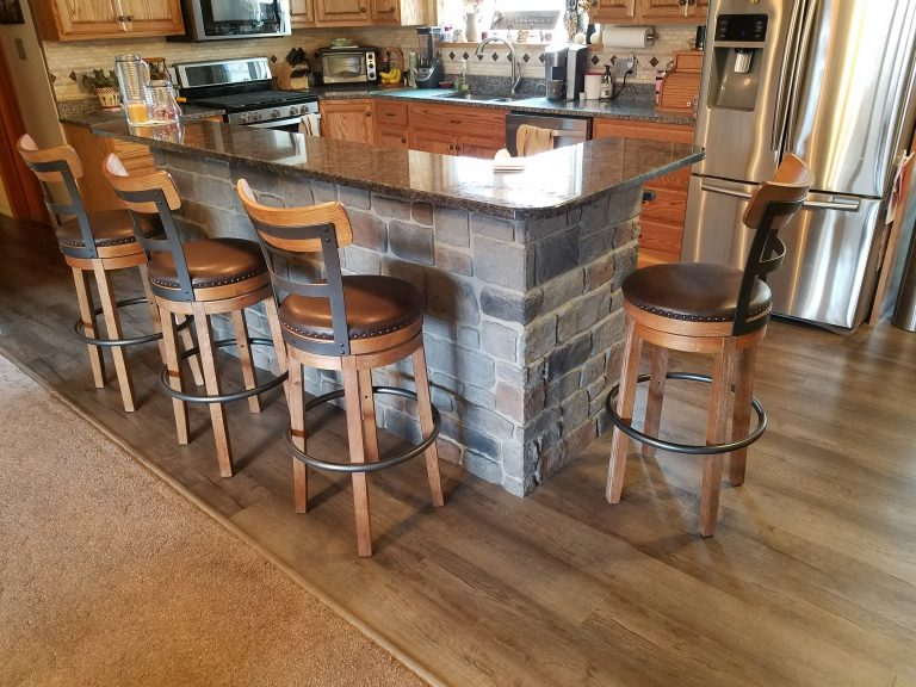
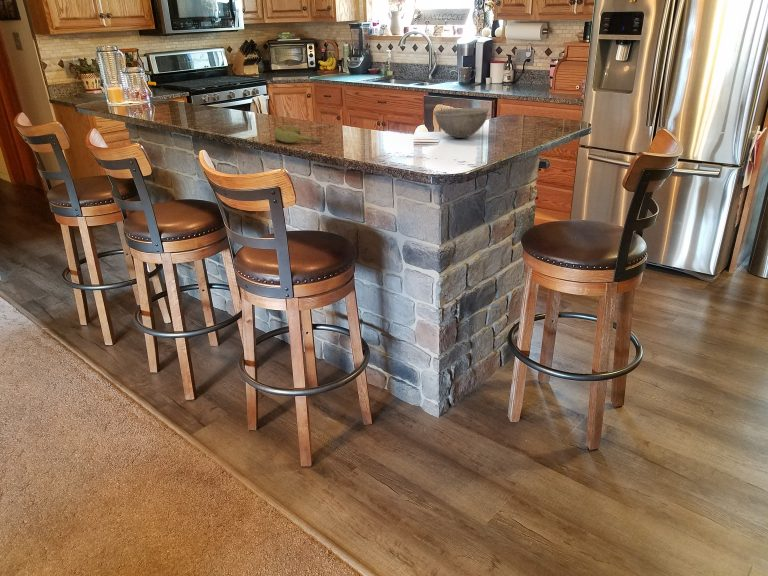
+ bowl [433,107,490,139]
+ banana [273,125,323,144]
